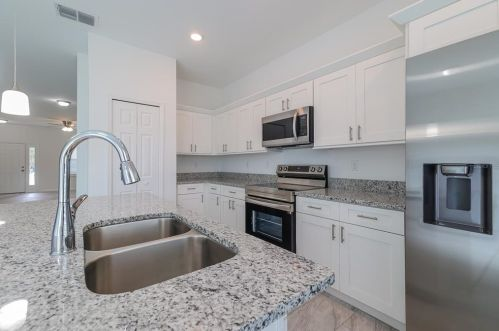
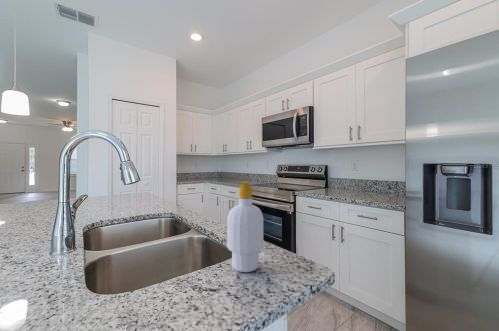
+ soap bottle [226,181,264,273]
